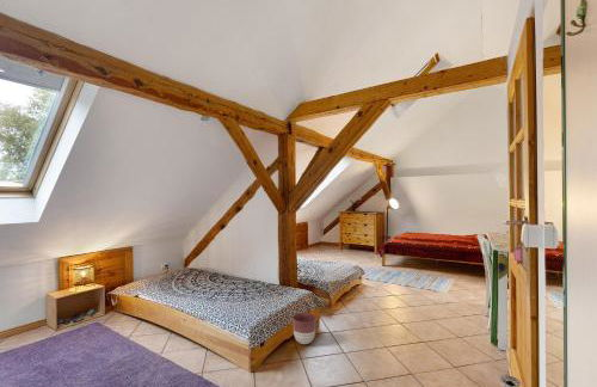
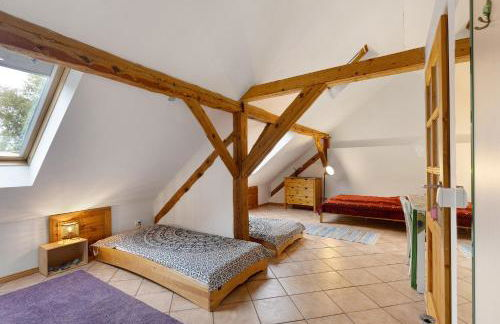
- planter [291,312,316,345]
